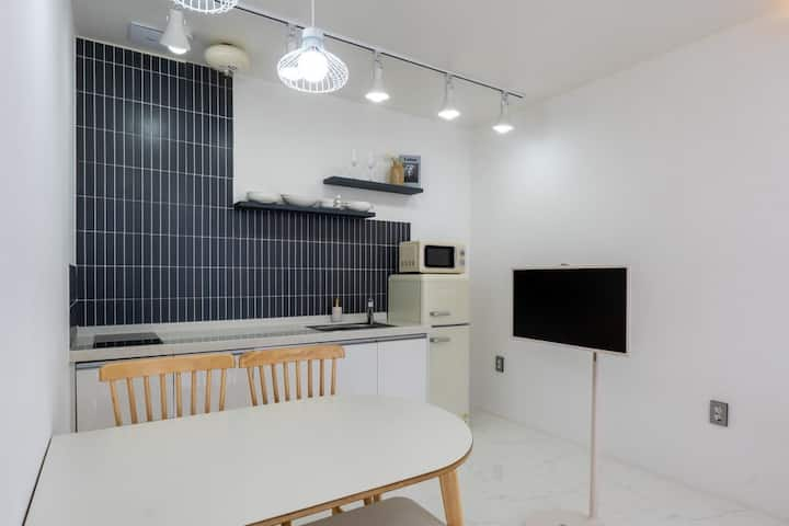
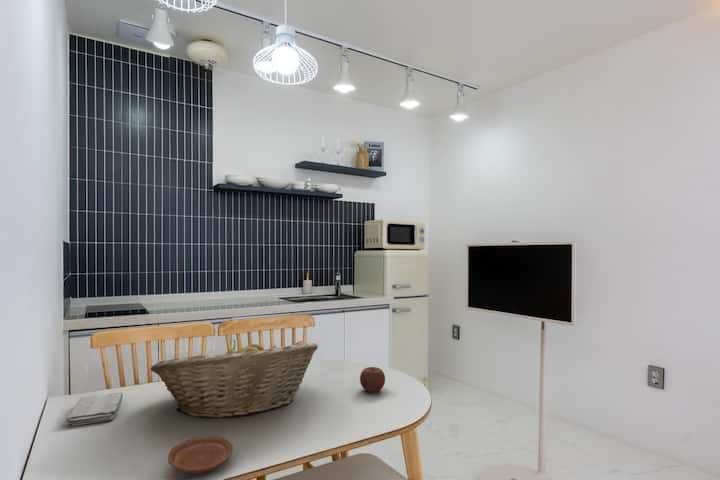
+ apple [359,366,386,393]
+ washcloth [65,391,124,428]
+ plate [167,435,234,474]
+ fruit basket [149,339,319,419]
